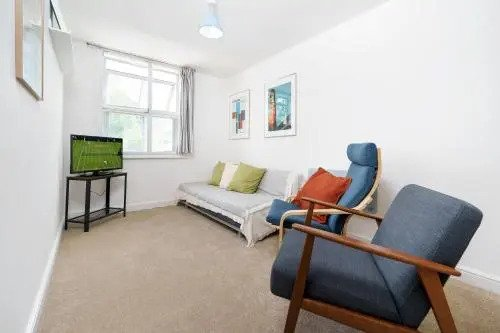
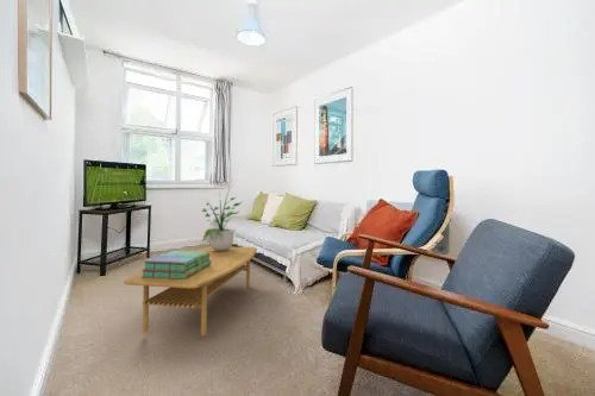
+ coffee table [123,245,258,338]
+ stack of books [140,250,211,279]
+ potted plant [201,188,244,251]
